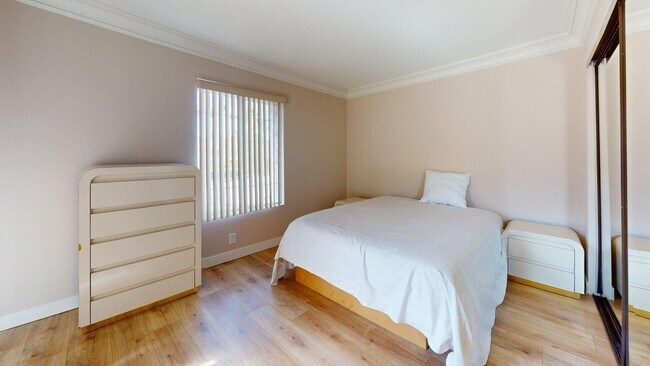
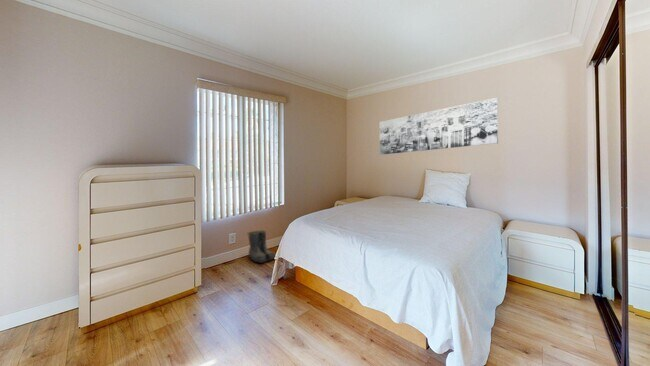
+ wall art [379,97,499,156]
+ boots [246,229,276,264]
